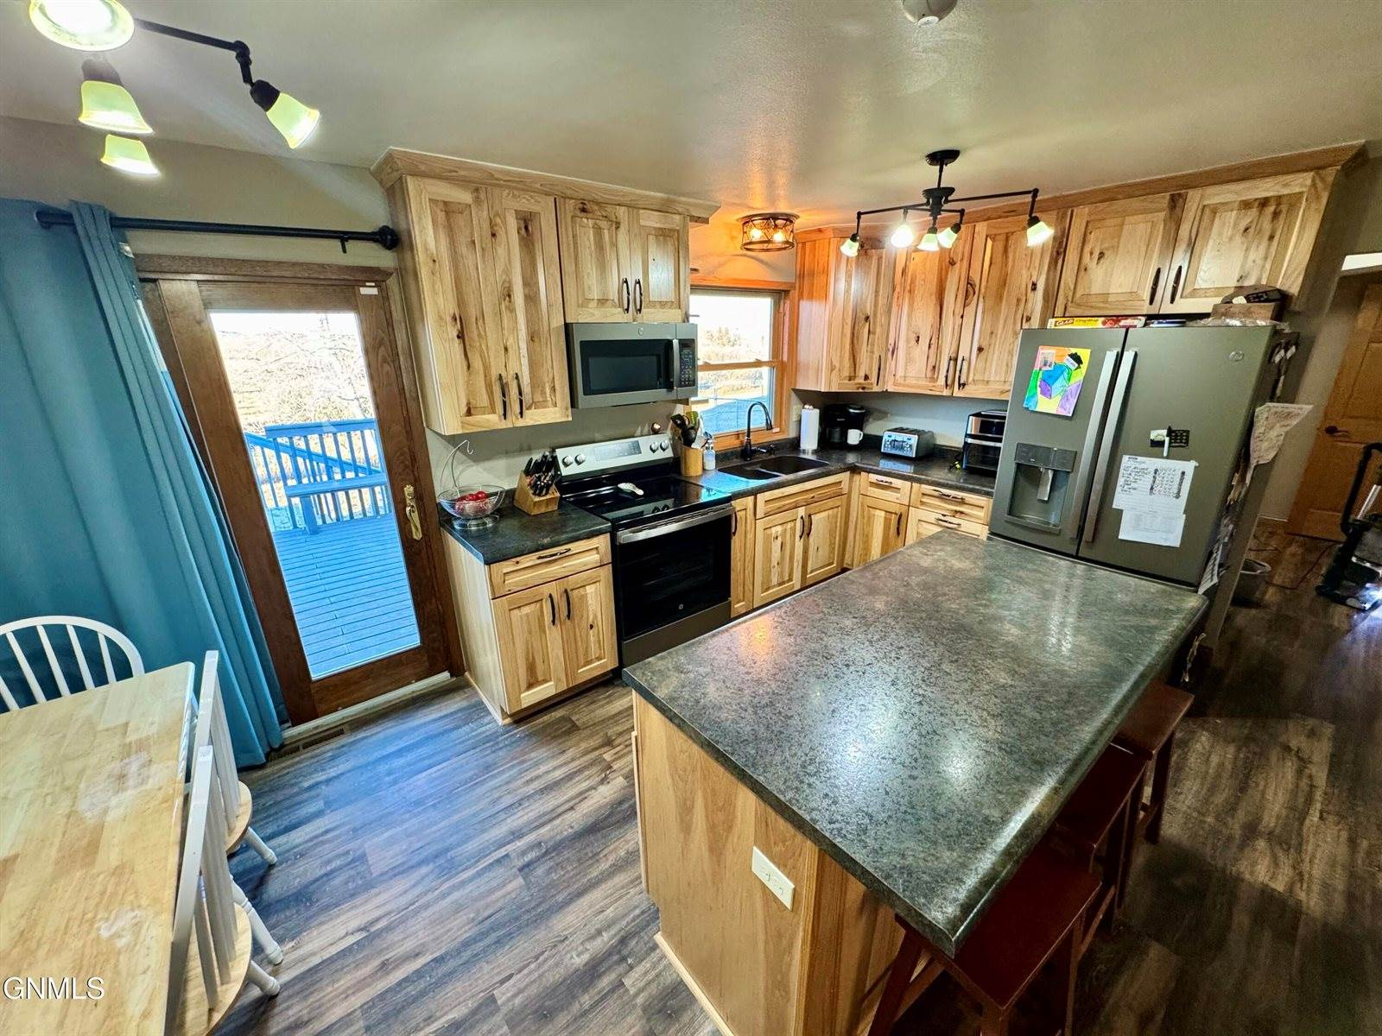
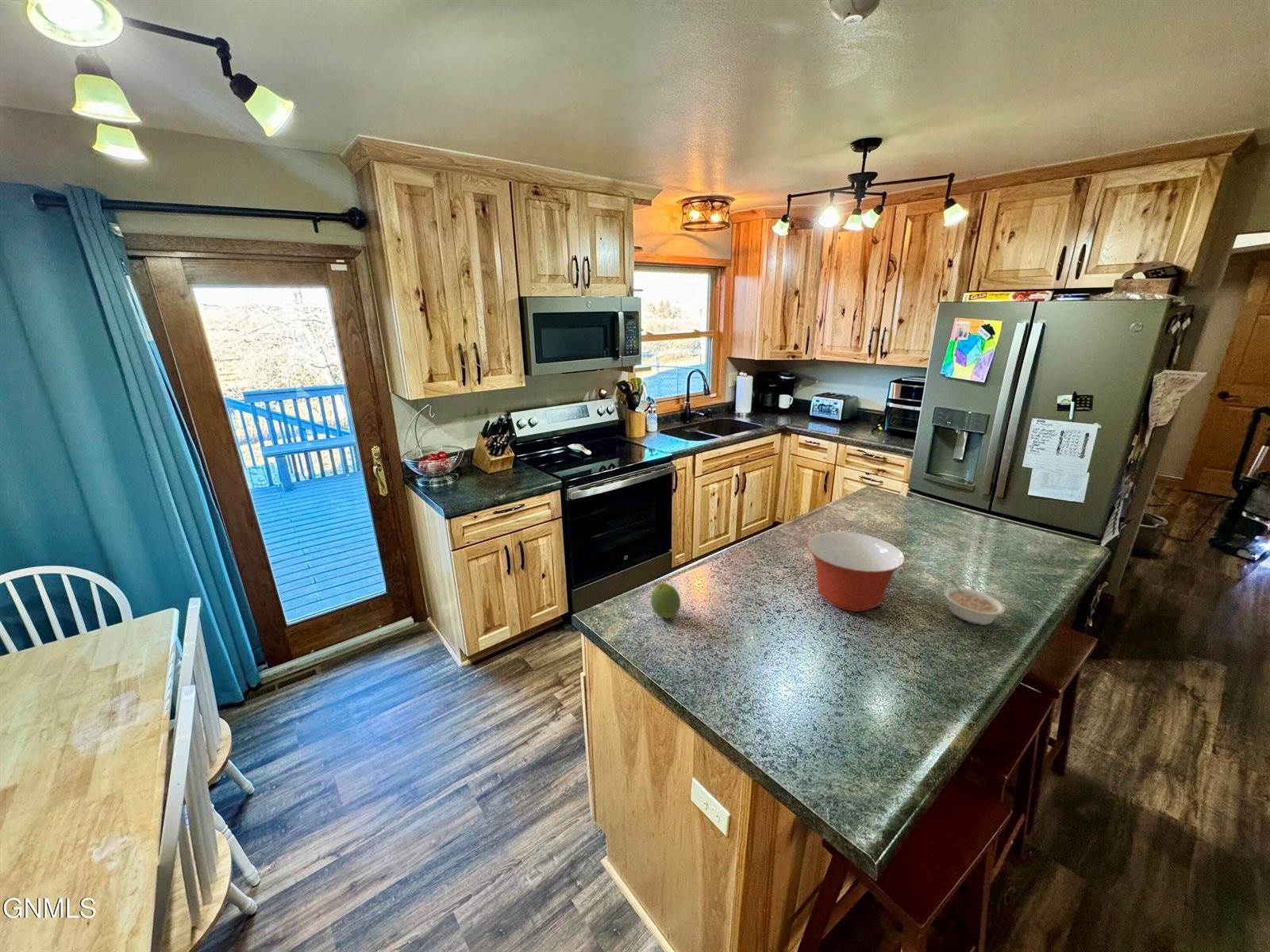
+ legume [943,578,1006,626]
+ mixing bowl [806,531,906,612]
+ fruit [650,582,681,620]
